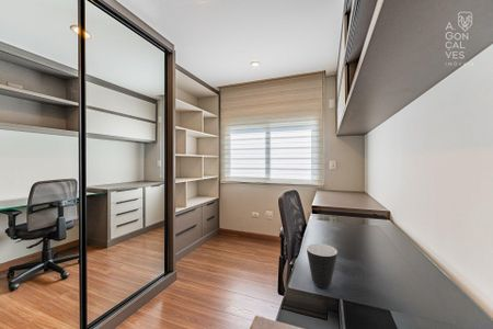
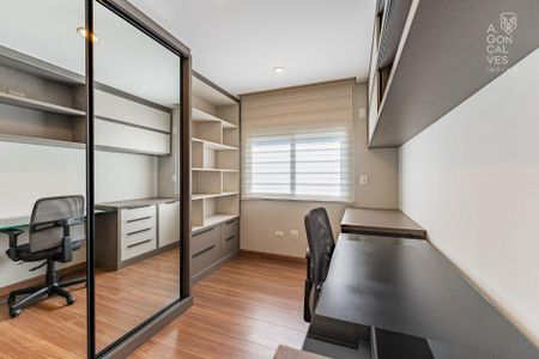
- mug [306,242,339,288]
